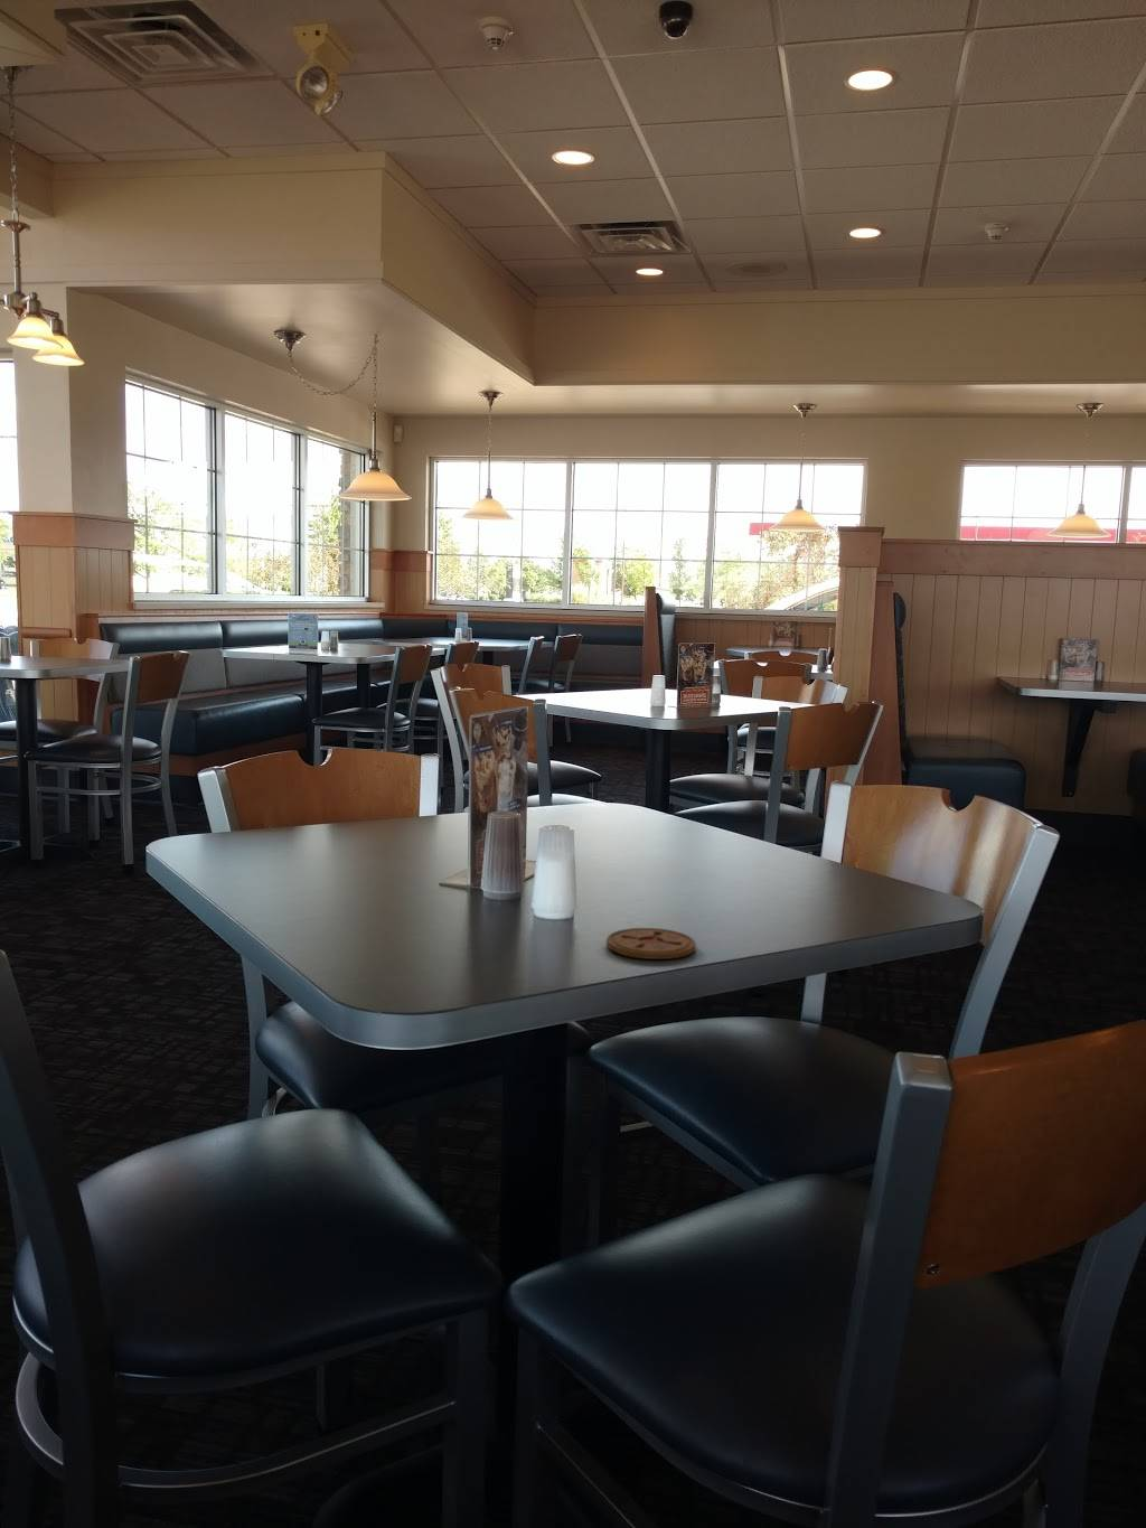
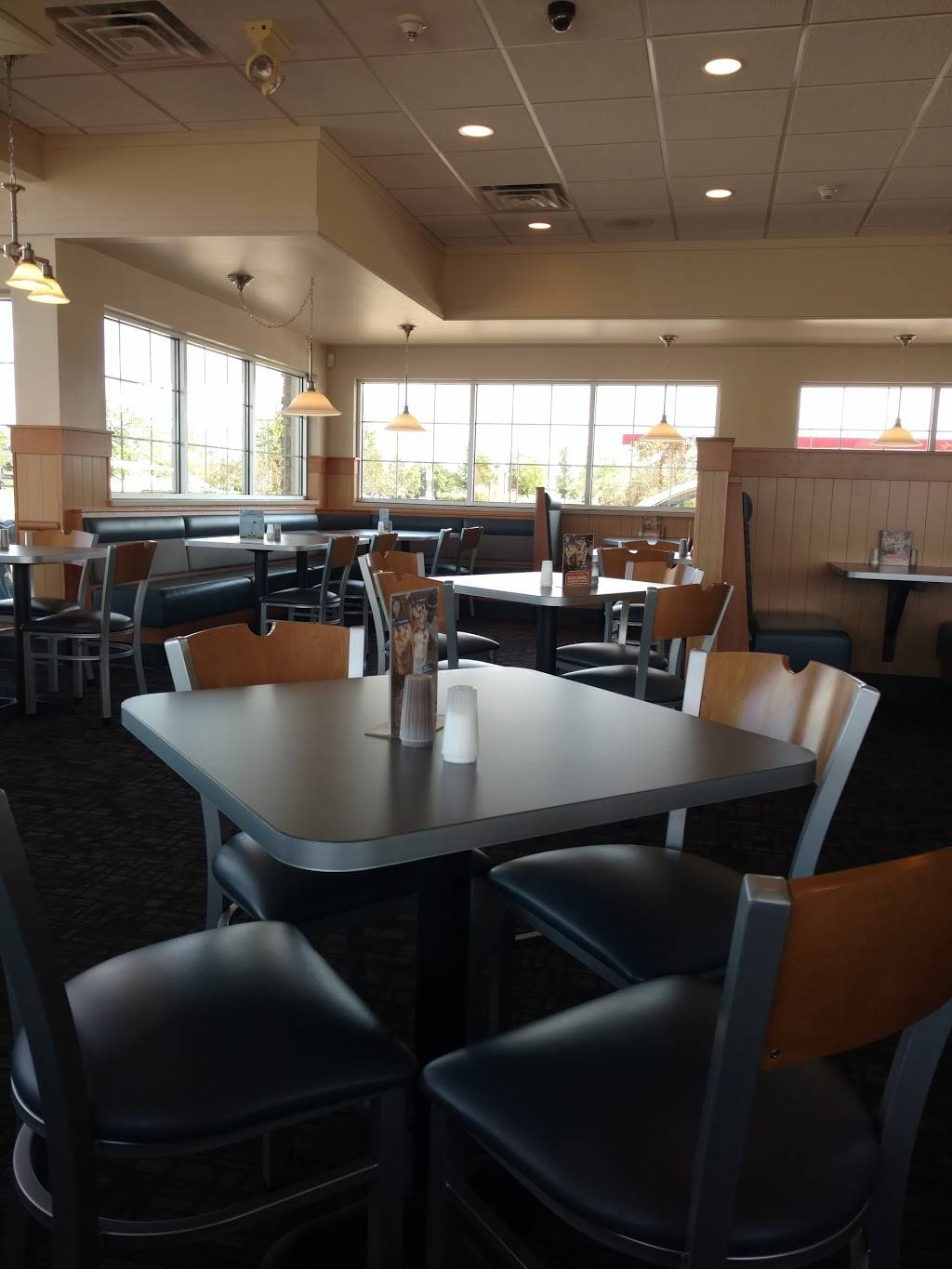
- coaster [606,927,697,961]
